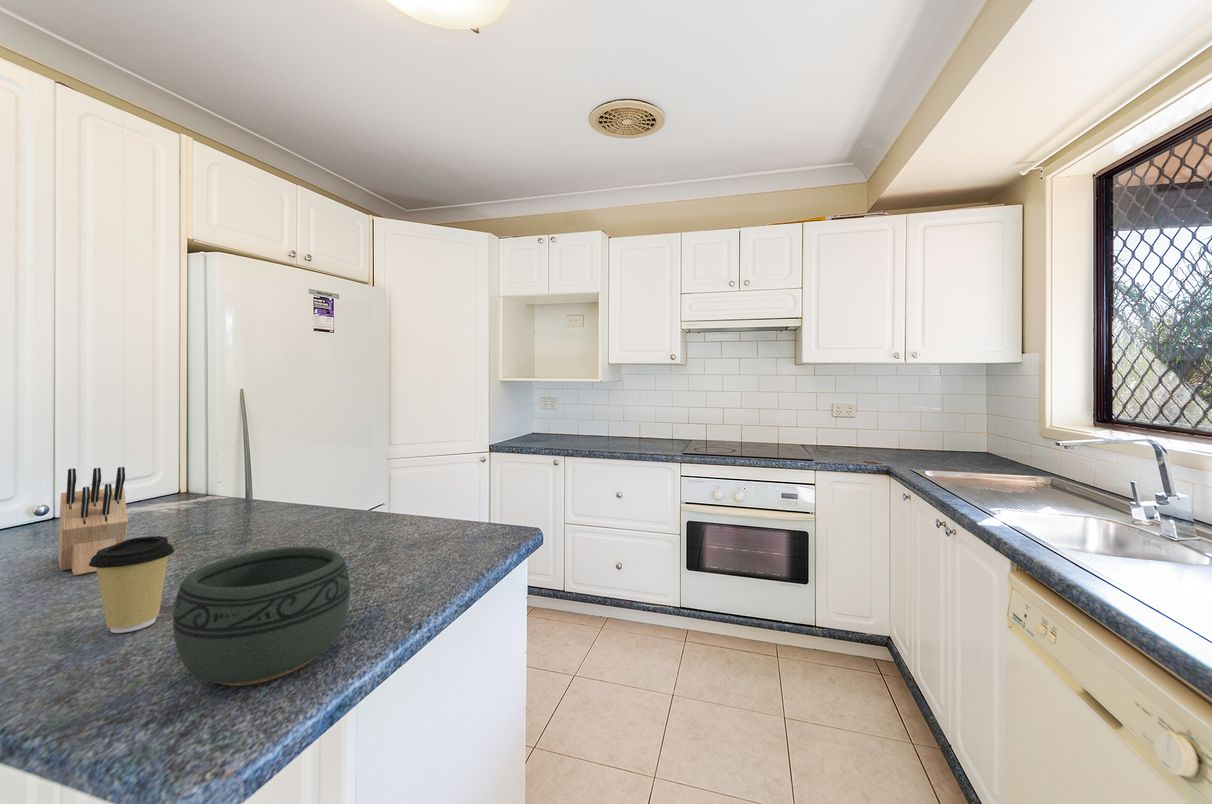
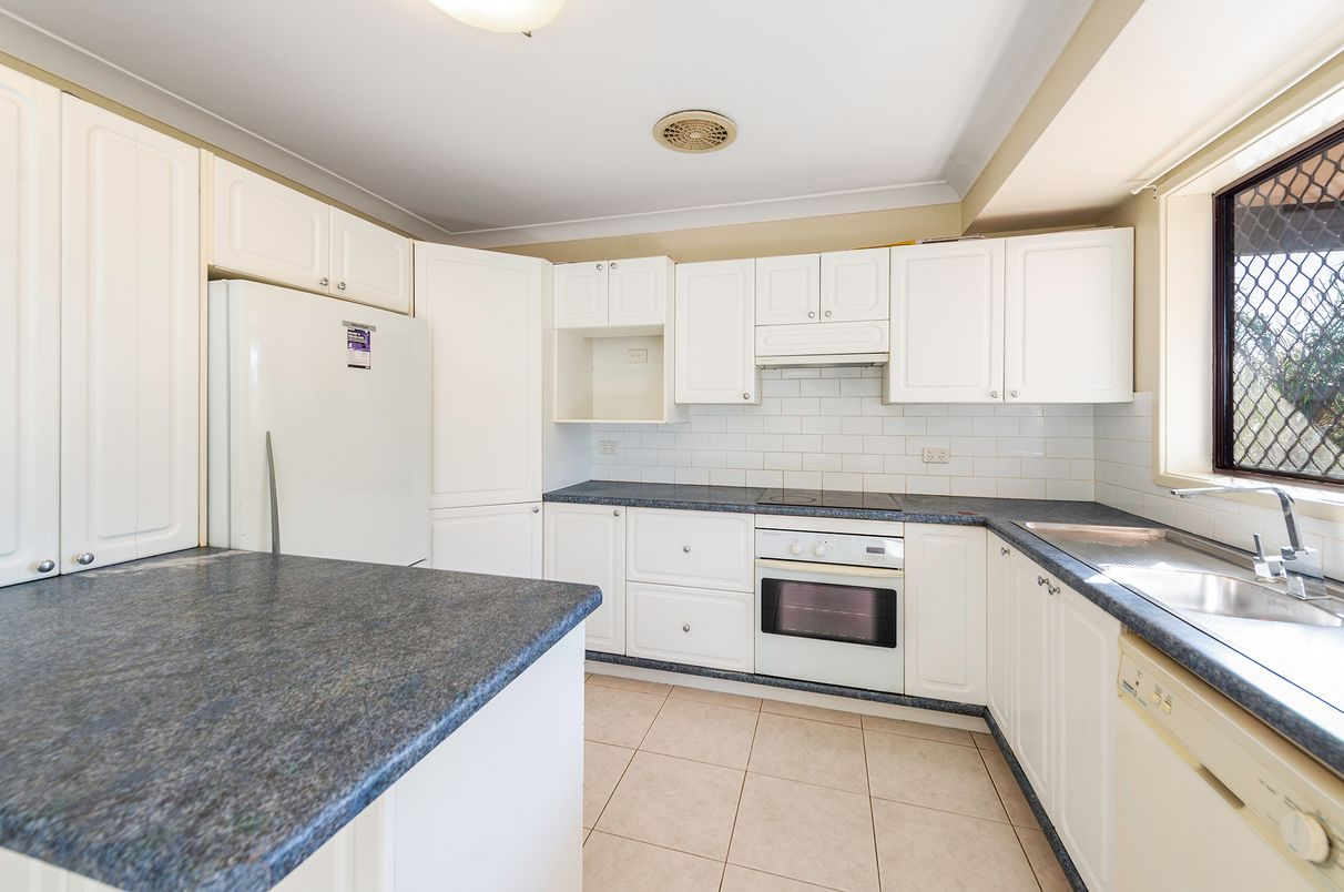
- knife block [57,466,129,576]
- bowl [172,546,351,687]
- coffee cup [89,535,175,634]
